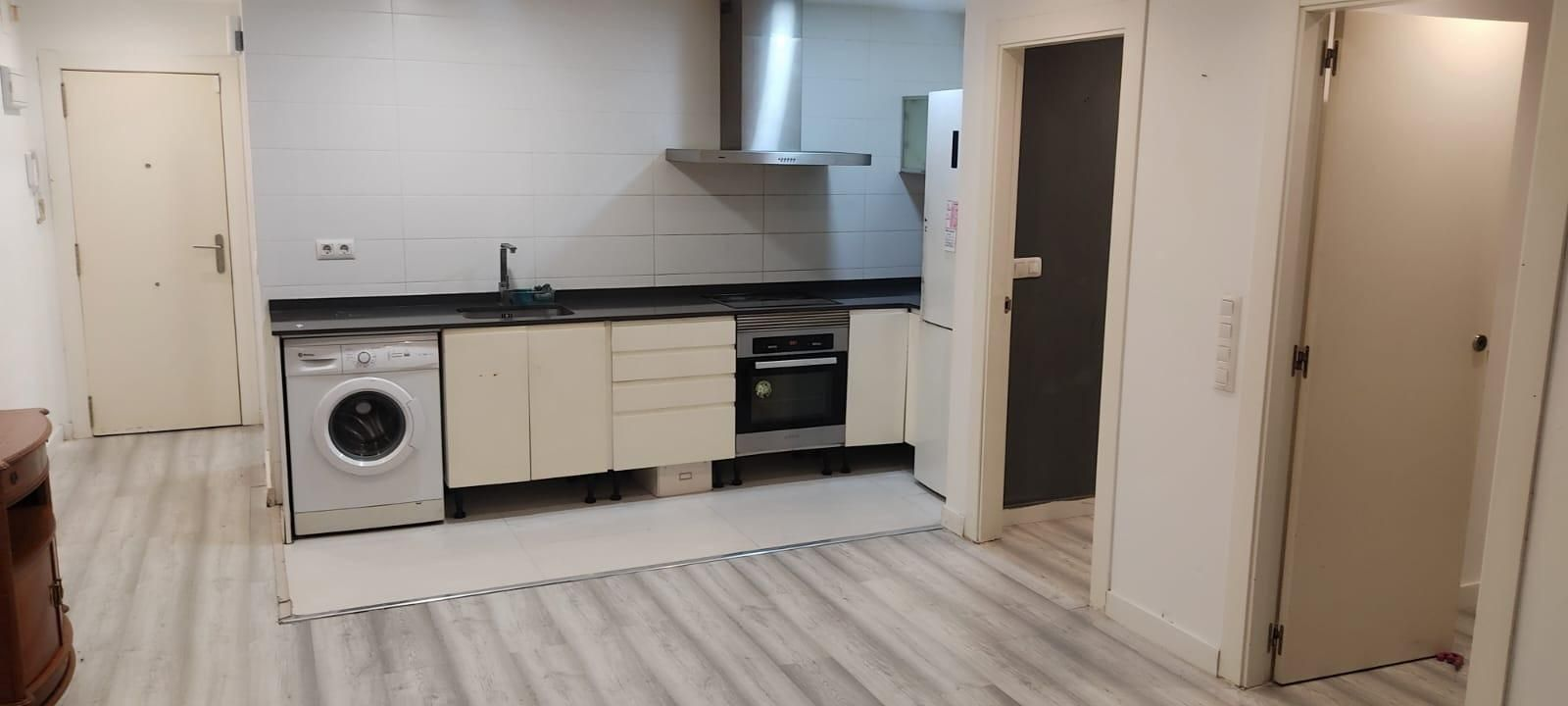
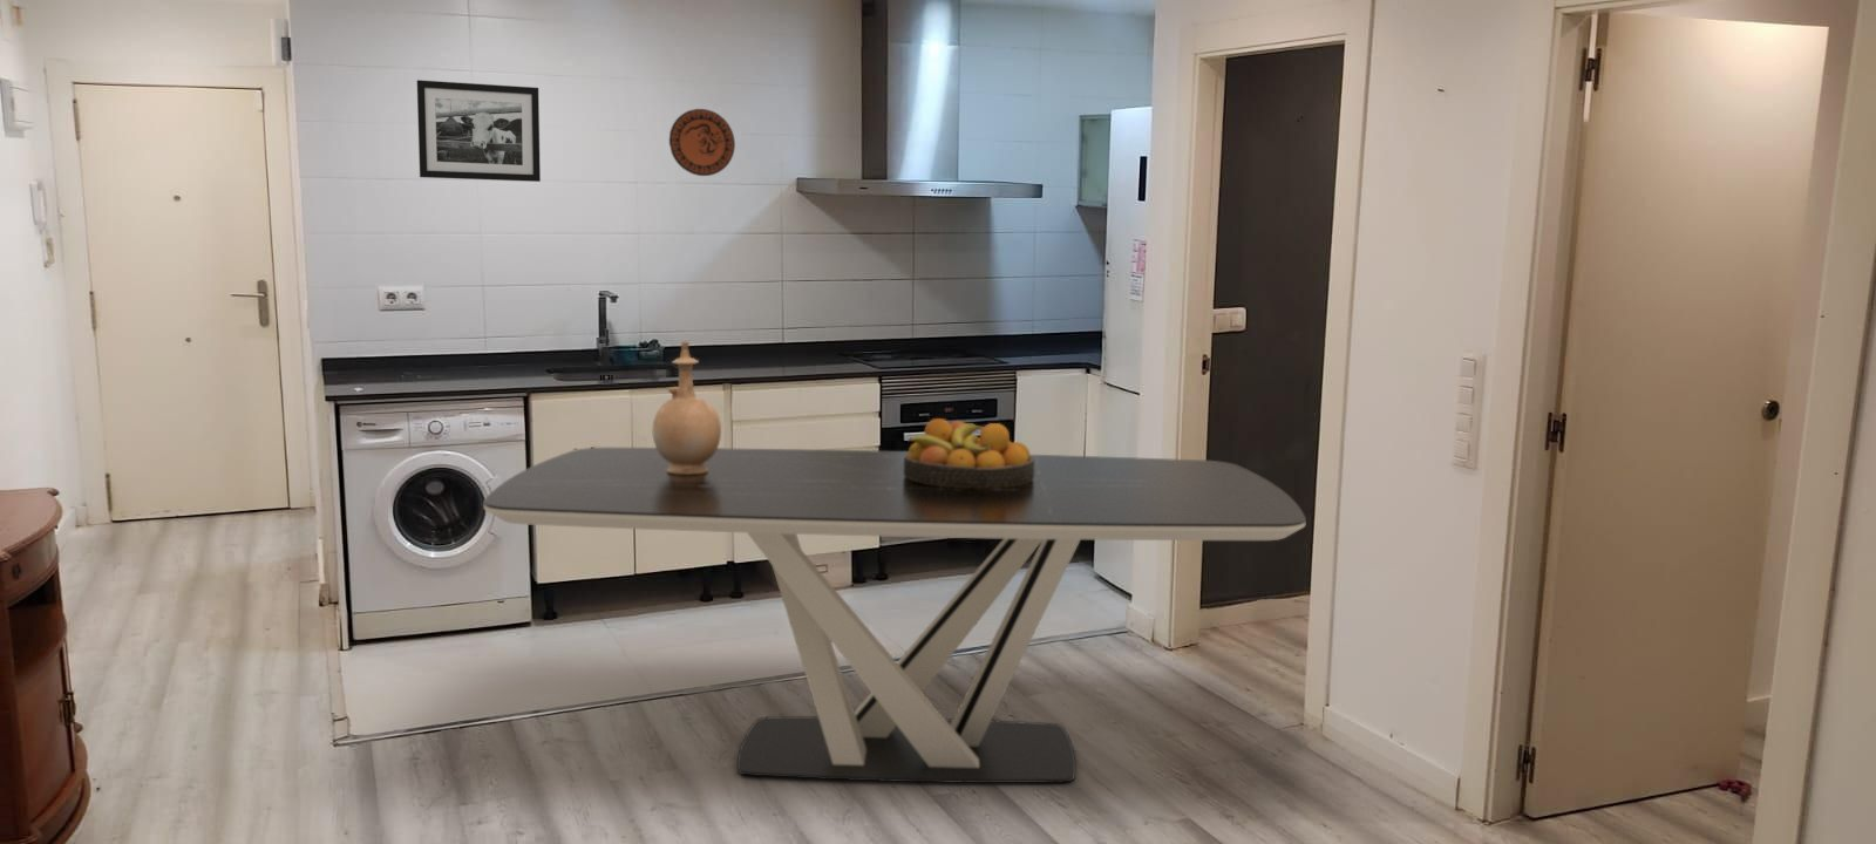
+ picture frame [416,79,542,183]
+ decorative plate [669,108,736,177]
+ fruit bowl [904,417,1034,489]
+ vase [651,340,723,475]
+ dining table [482,447,1308,784]
